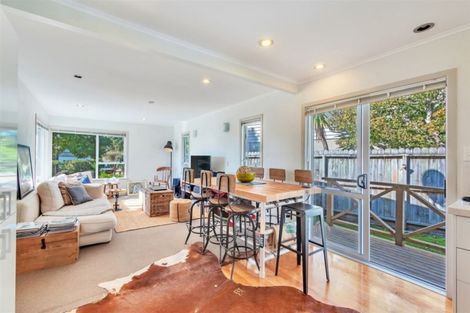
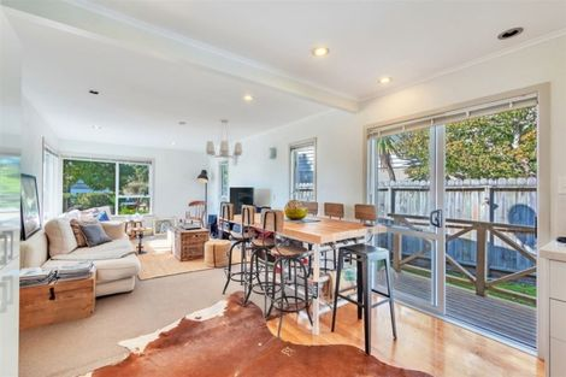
+ chandelier [205,118,243,159]
